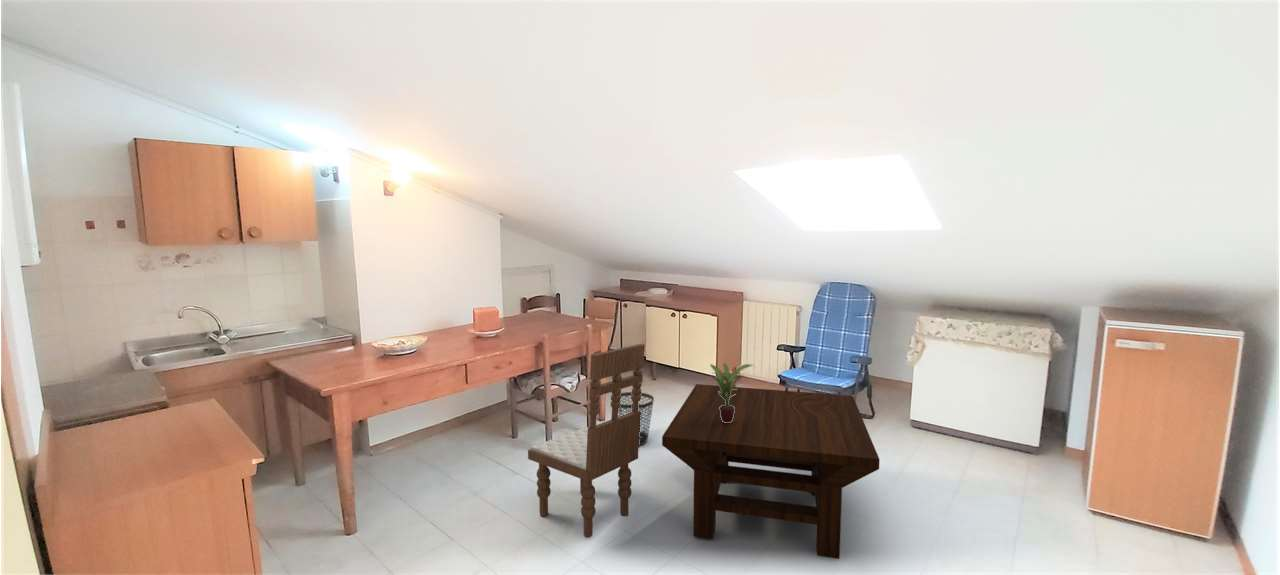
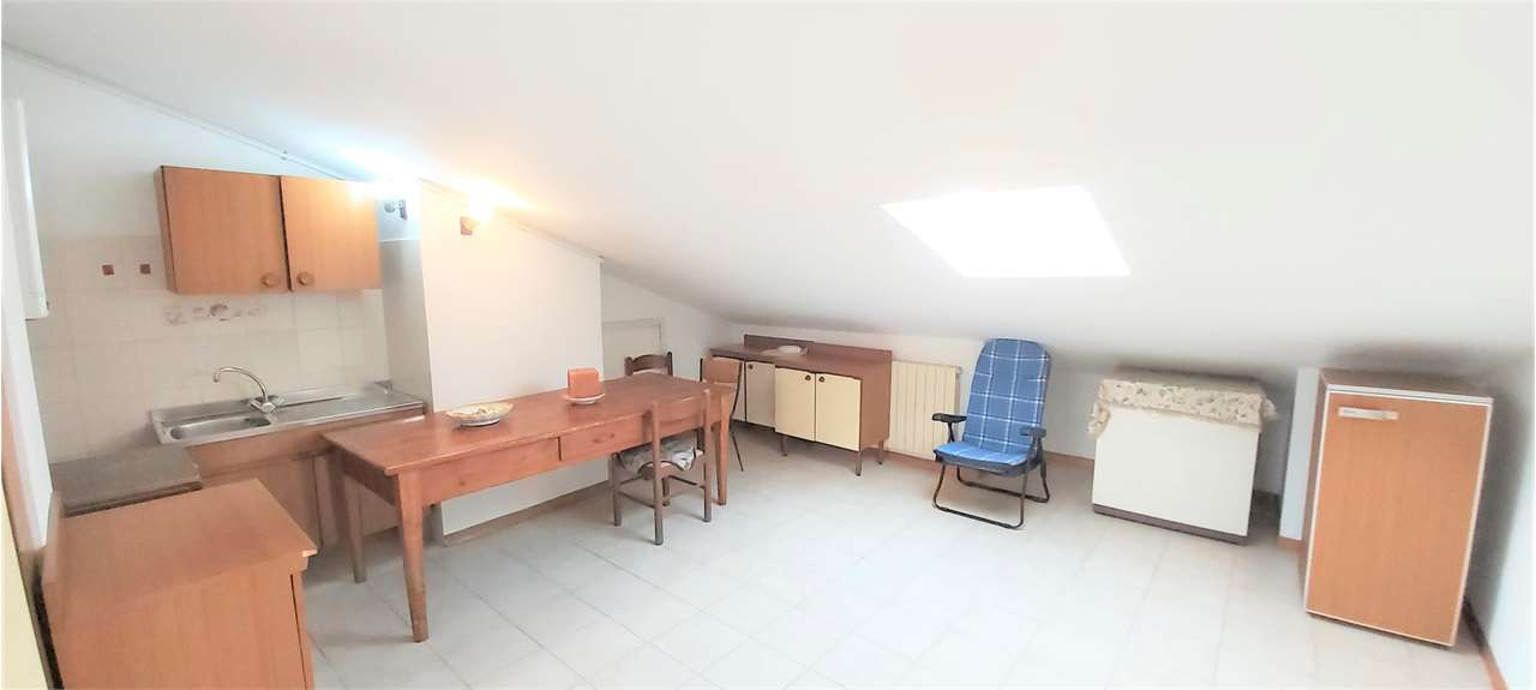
- coffee table [661,383,880,560]
- dining chair [527,343,646,539]
- potted plant [709,362,754,423]
- wastebasket [610,391,655,447]
